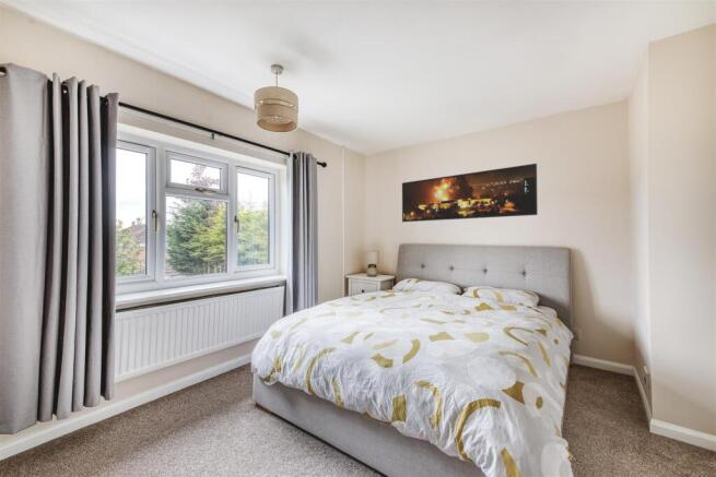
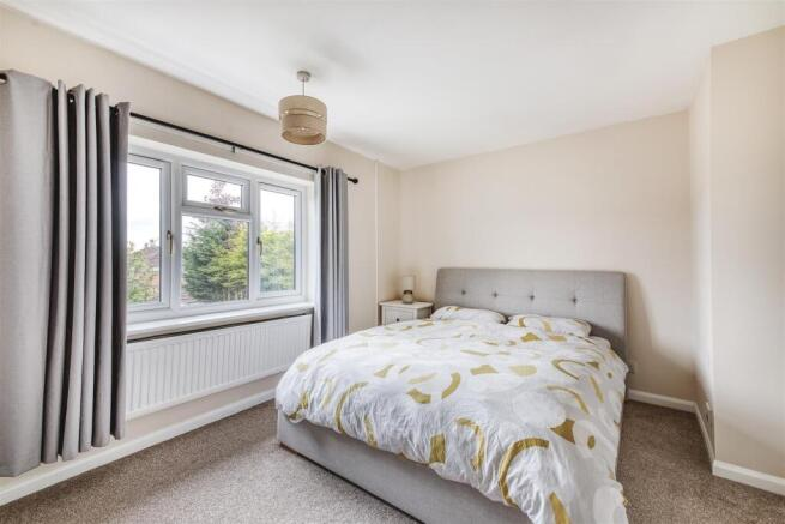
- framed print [401,163,539,223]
